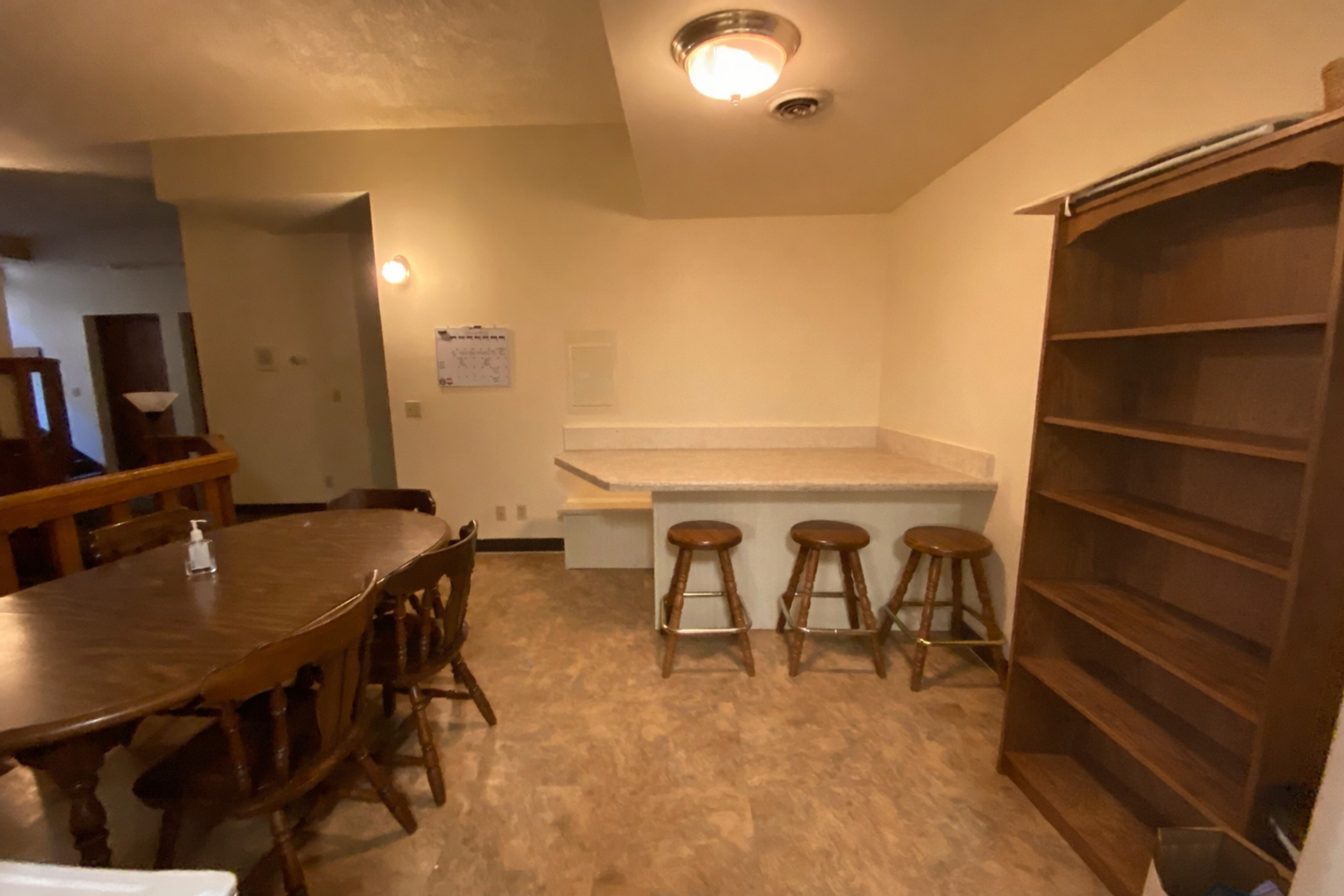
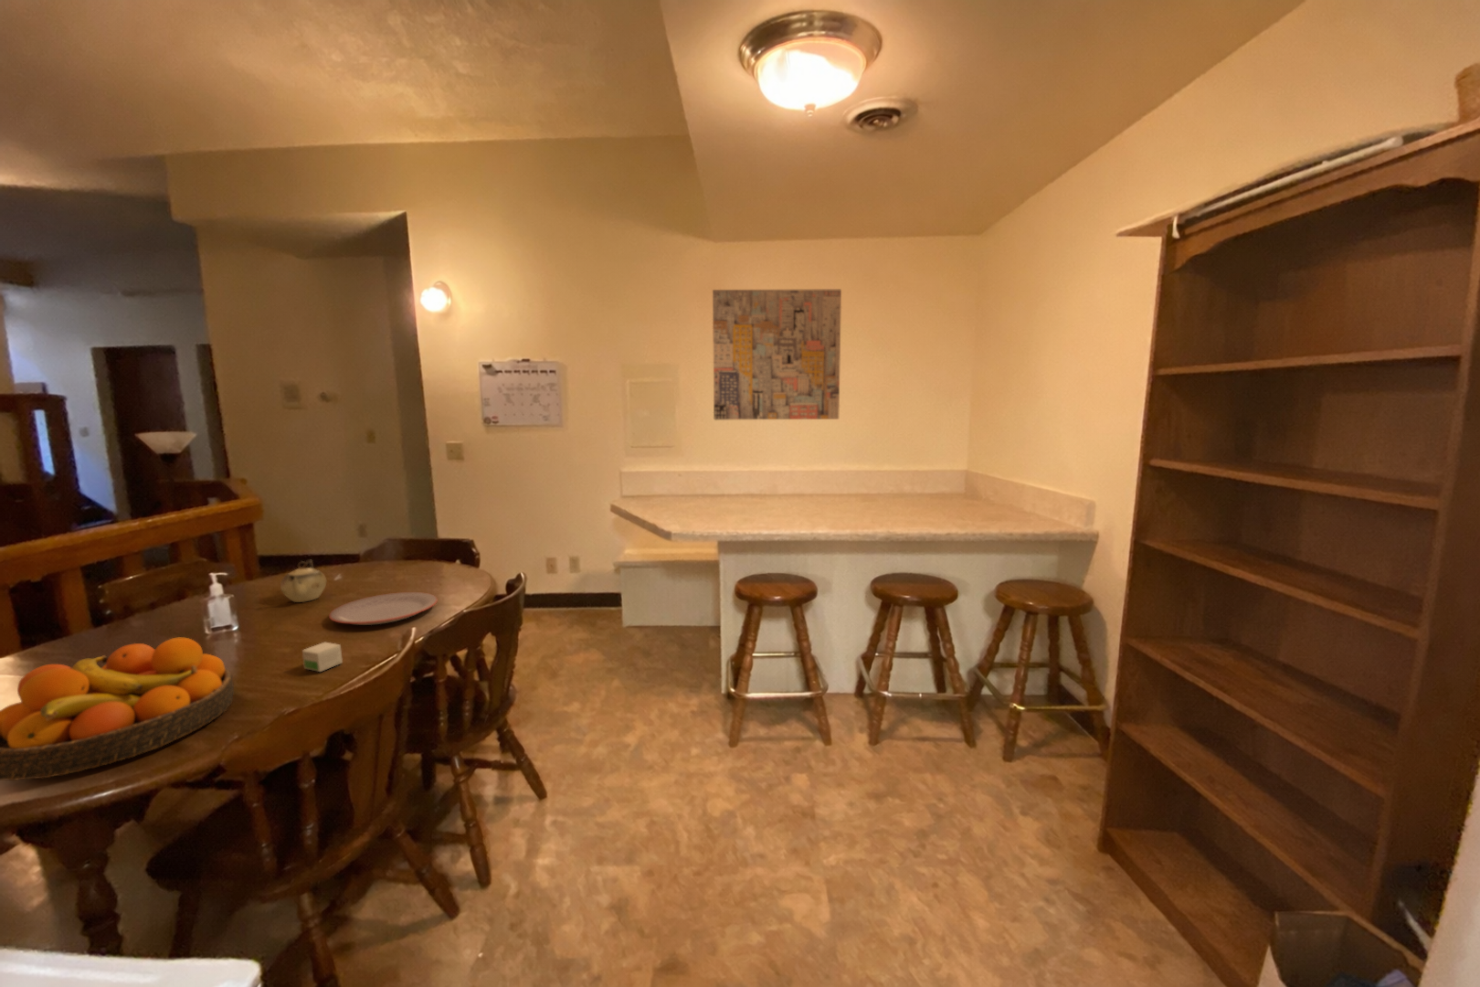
+ small box [302,641,344,673]
+ teapot [280,560,327,604]
+ plate [328,592,438,626]
+ fruit bowl [0,637,236,781]
+ wall art [711,289,842,421]
